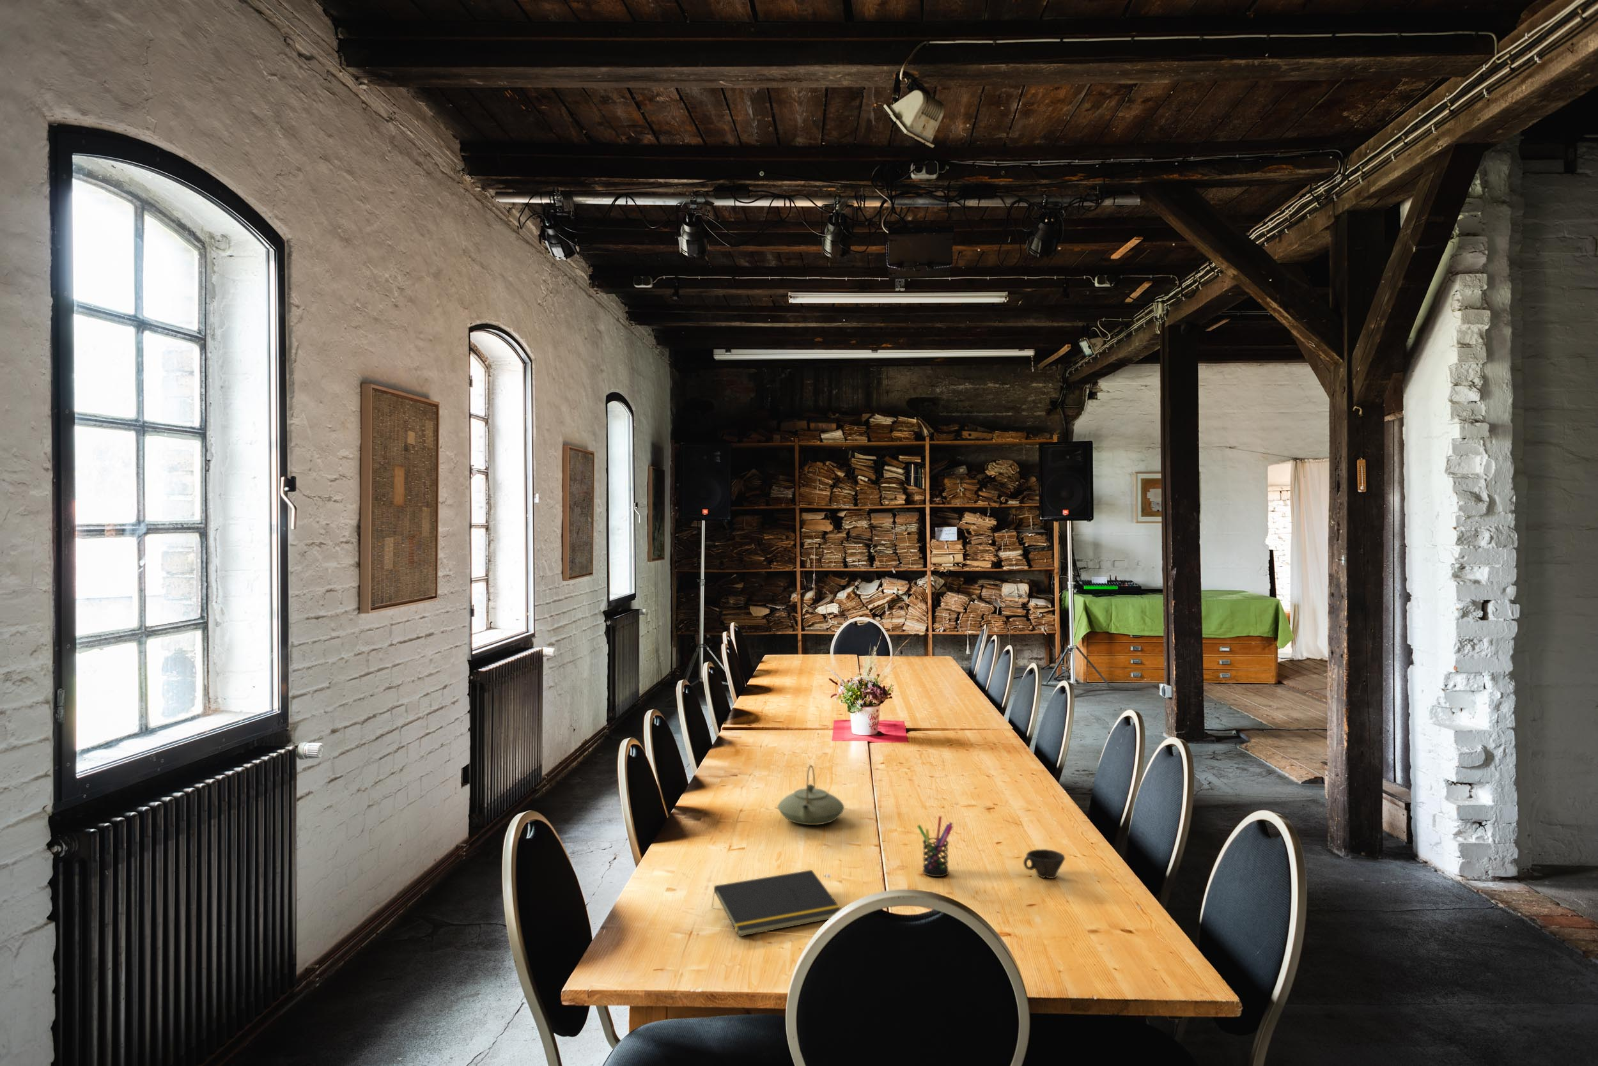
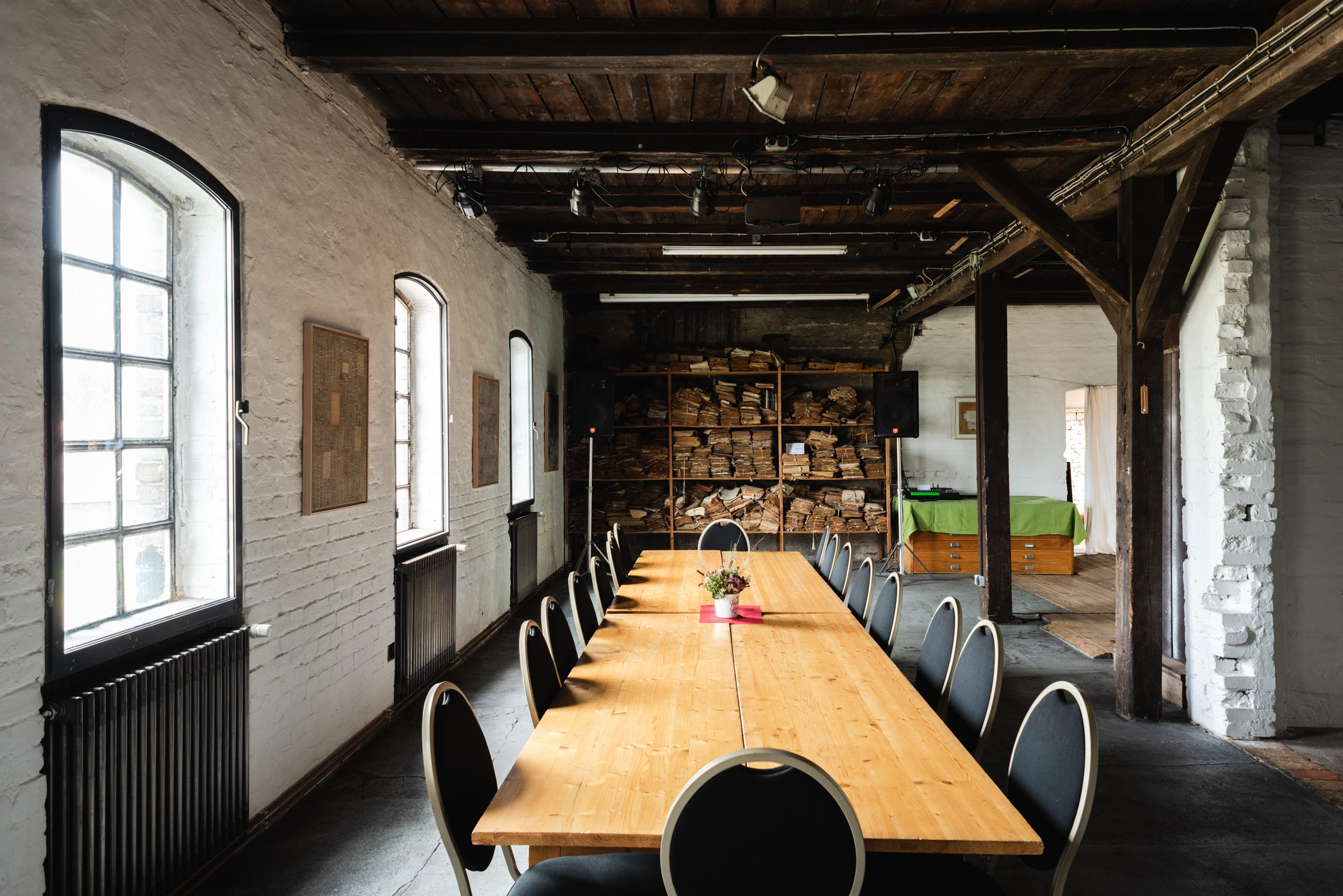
- teapot [777,764,845,826]
- pen holder [916,815,954,878]
- notepad [710,870,841,936]
- cup [1023,848,1066,879]
